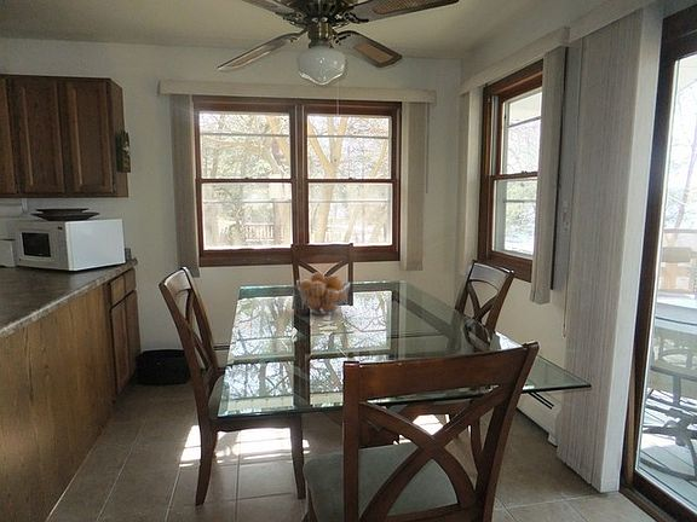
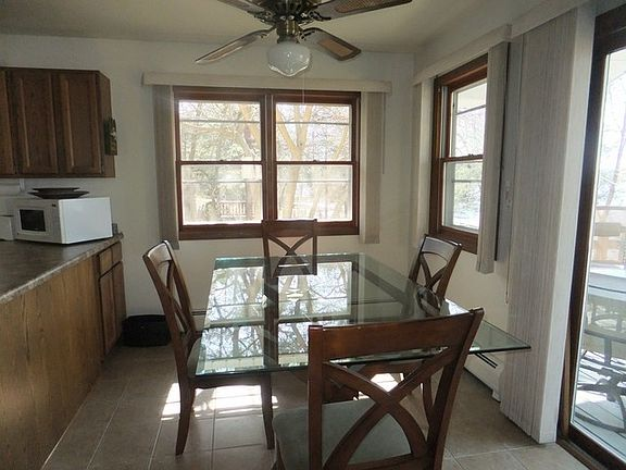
- fruit basket [295,271,352,315]
